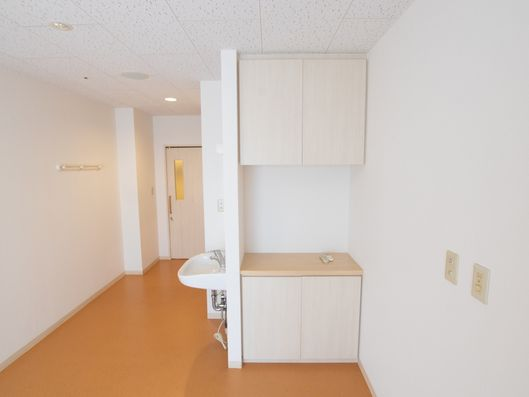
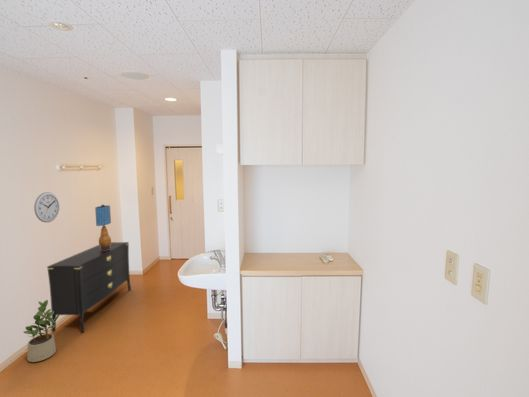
+ potted plant [22,299,60,363]
+ table lamp [94,204,112,250]
+ dresser [46,241,132,333]
+ wall clock [33,191,61,223]
